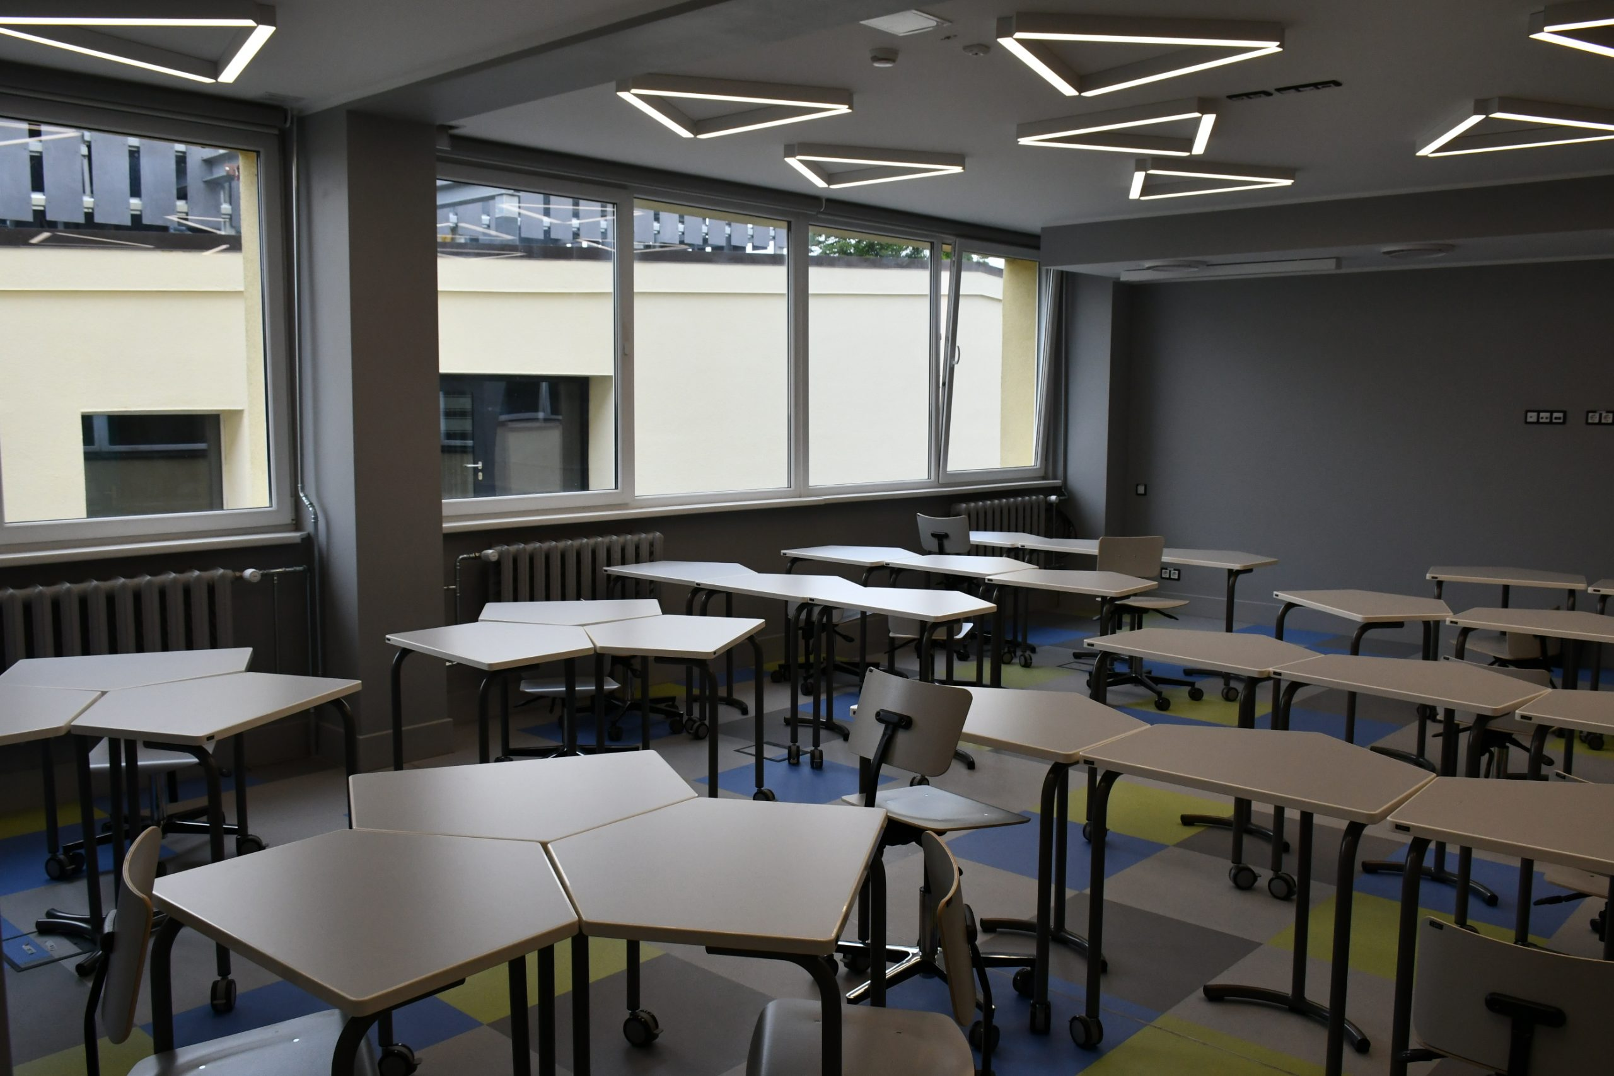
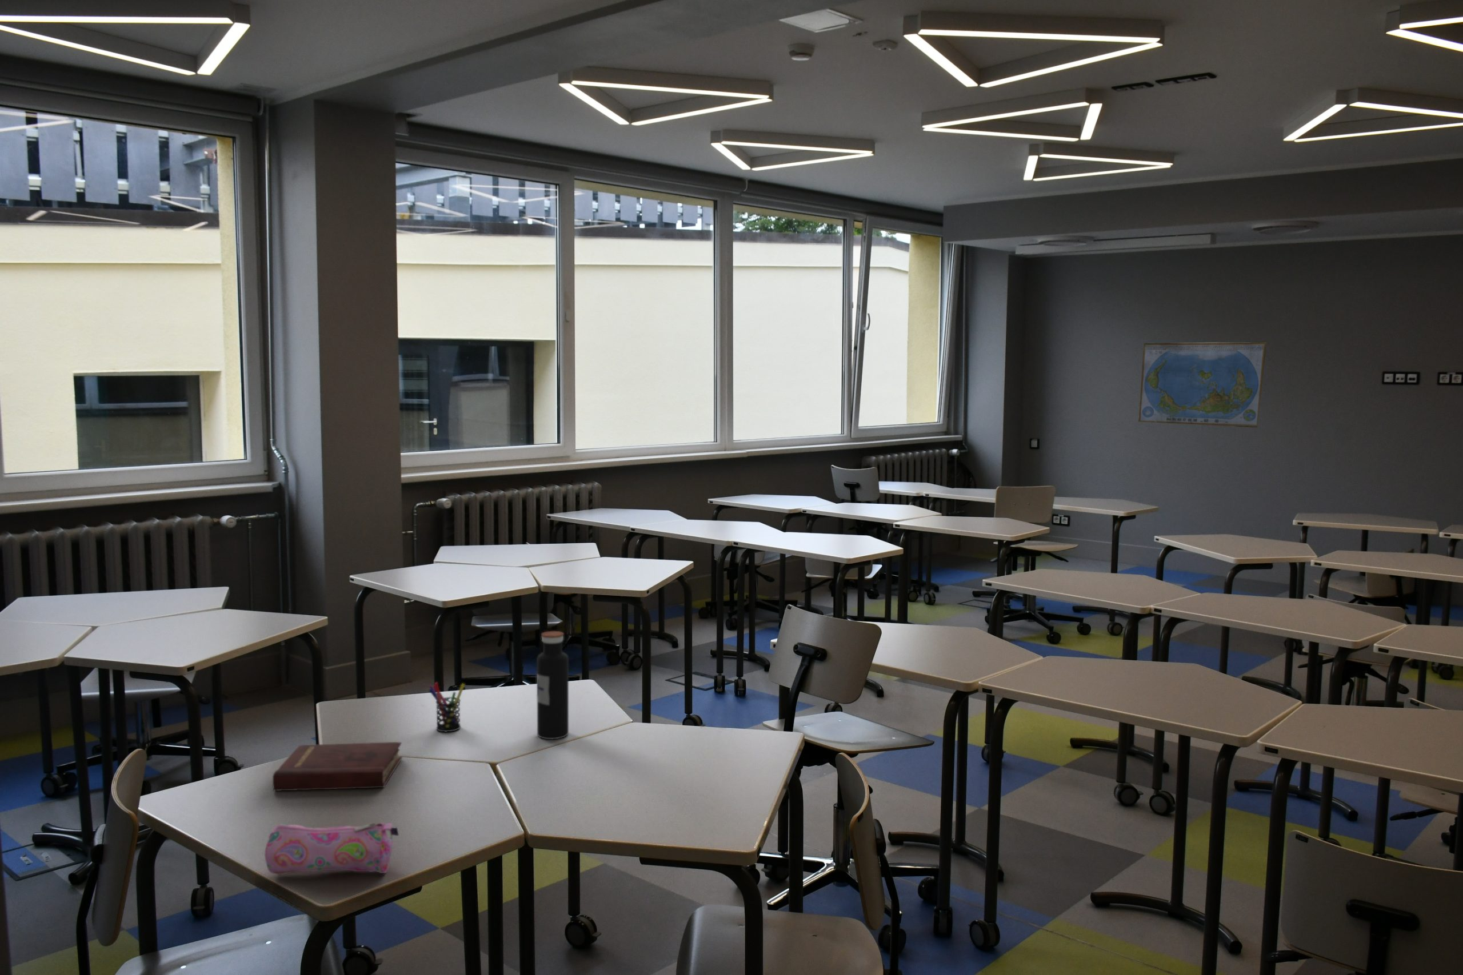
+ water bottle [536,630,569,740]
+ pencil case [265,822,399,875]
+ hardback book [272,741,404,792]
+ pen holder [428,682,466,732]
+ world map [1138,342,1267,428]
